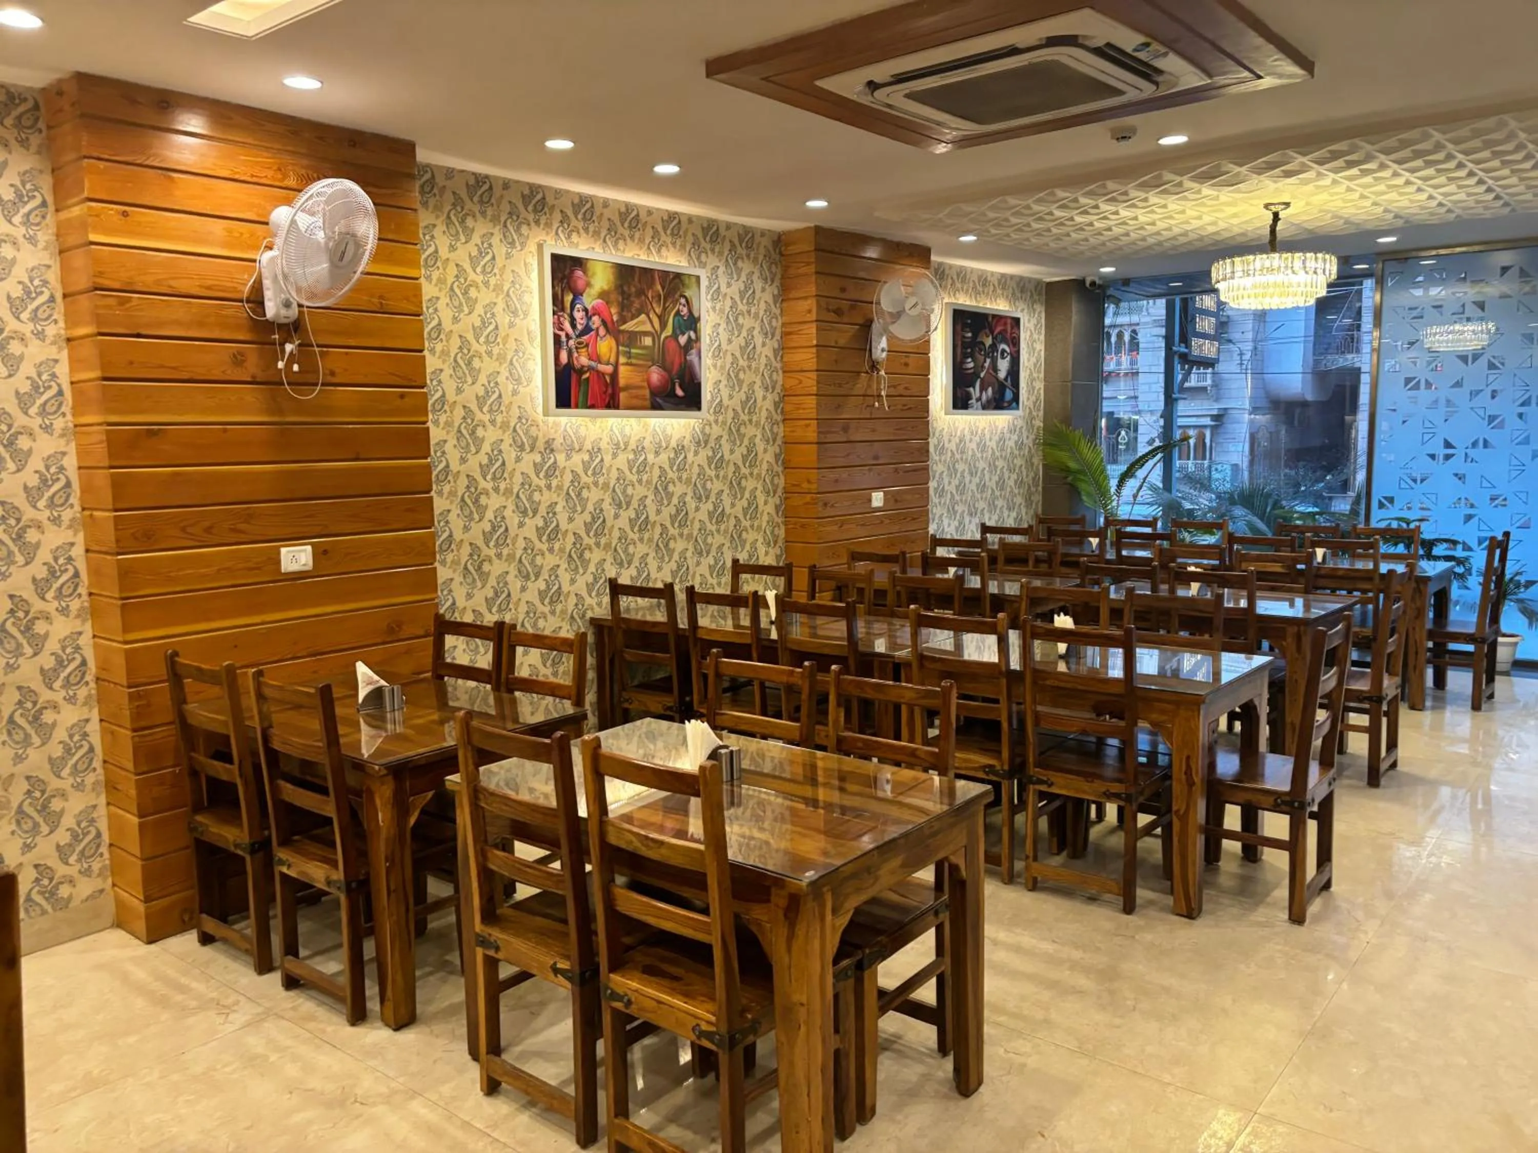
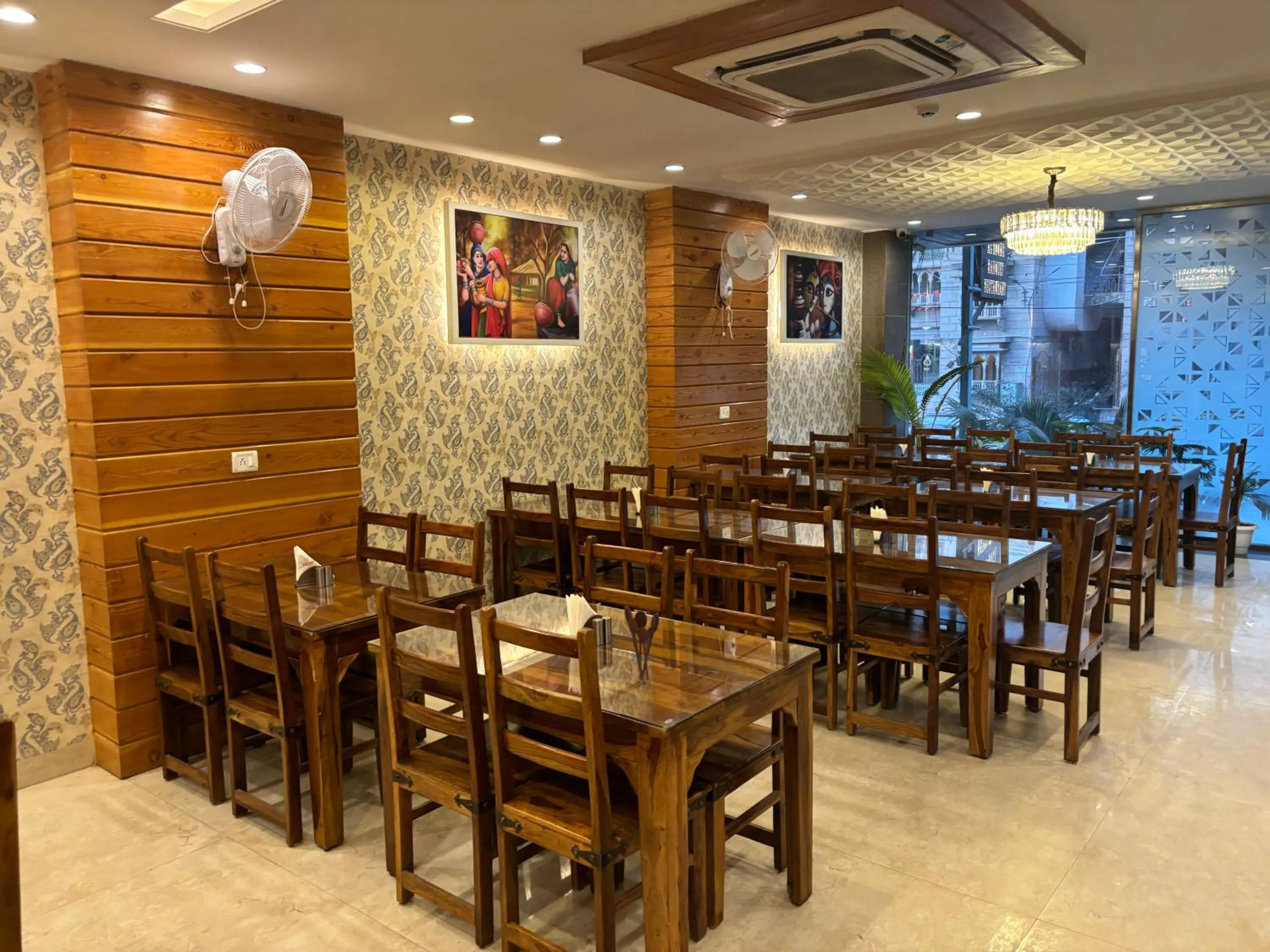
+ utensil holder [624,605,660,682]
